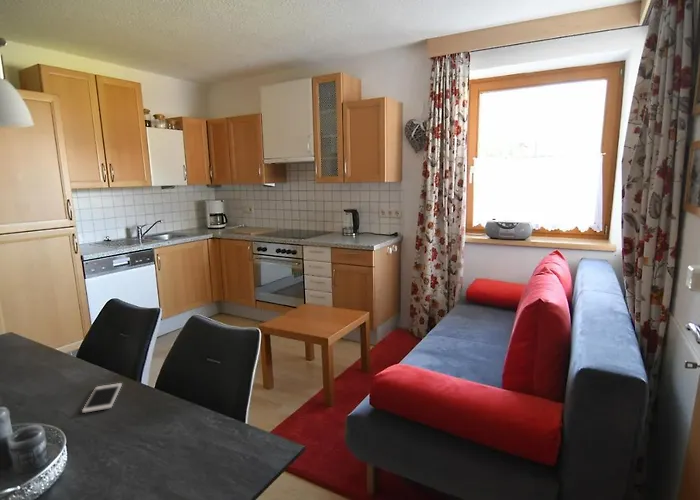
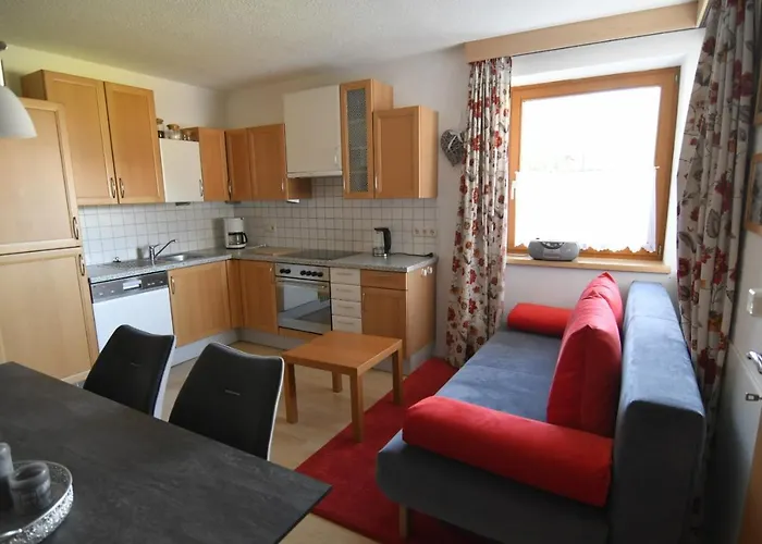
- cell phone [81,382,123,414]
